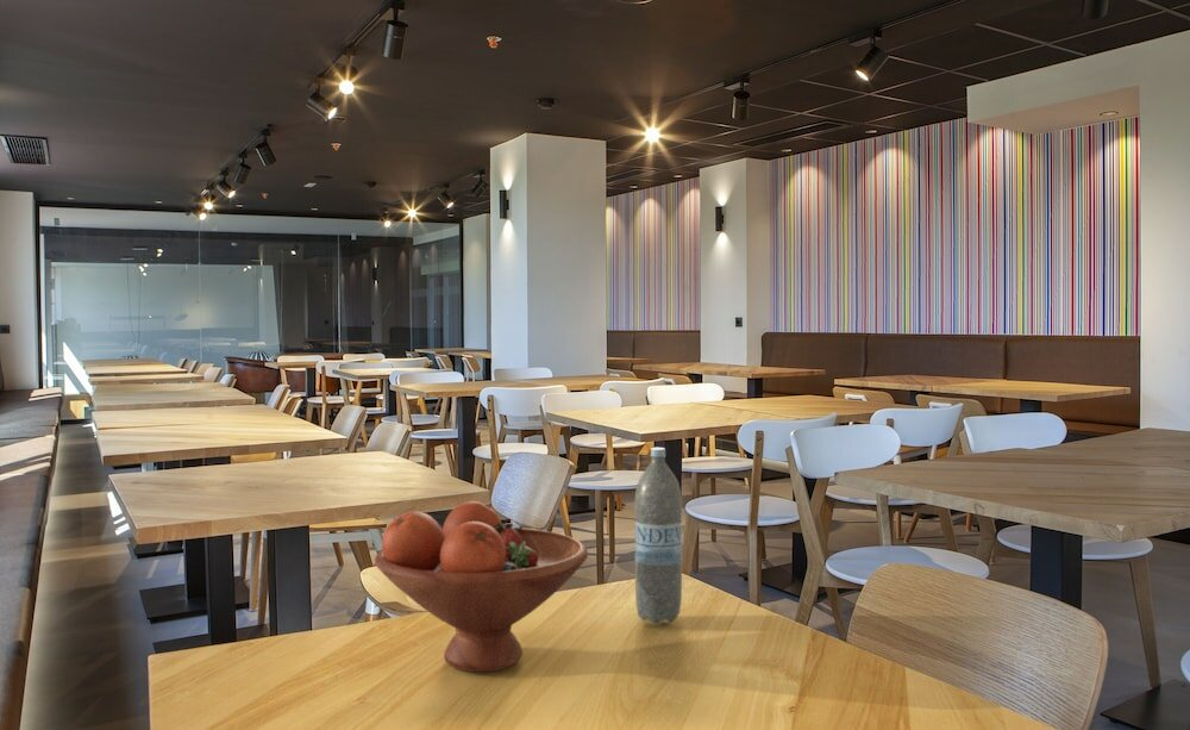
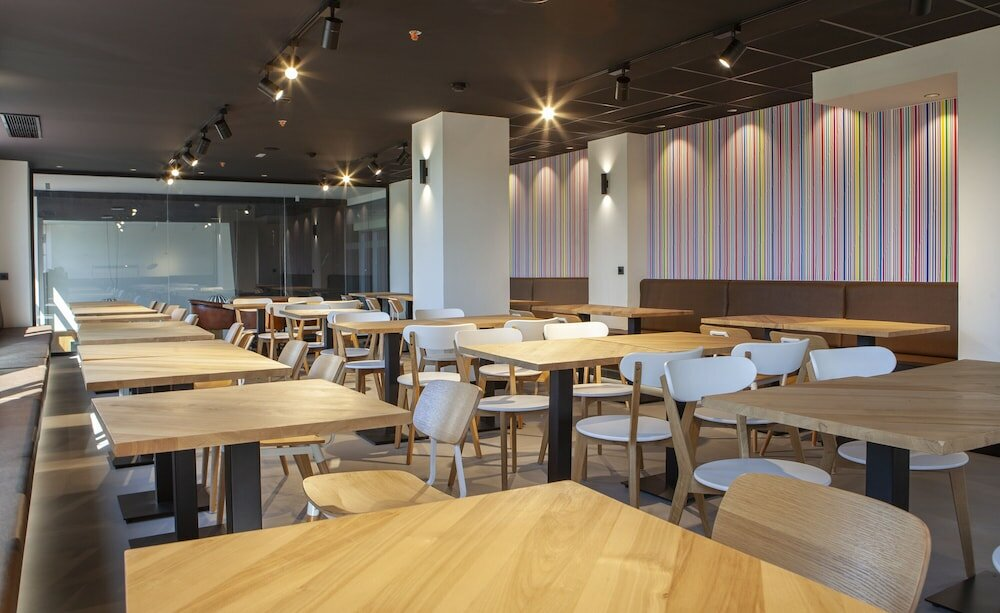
- fruit bowl [374,500,589,673]
- water bottle [633,447,683,625]
